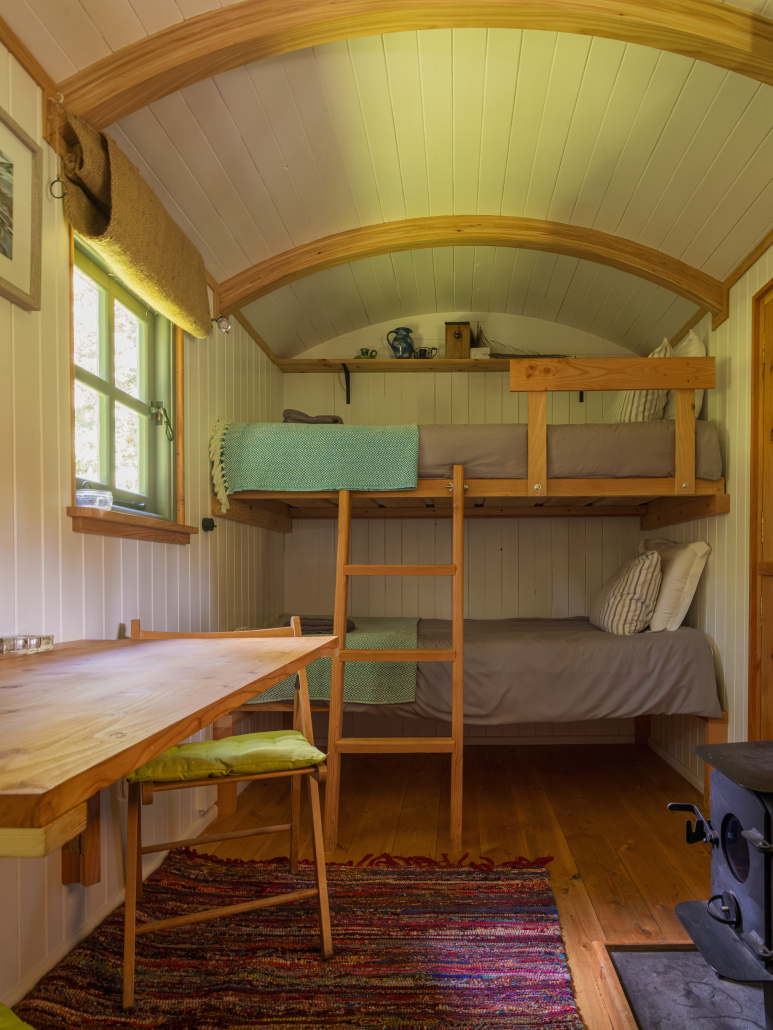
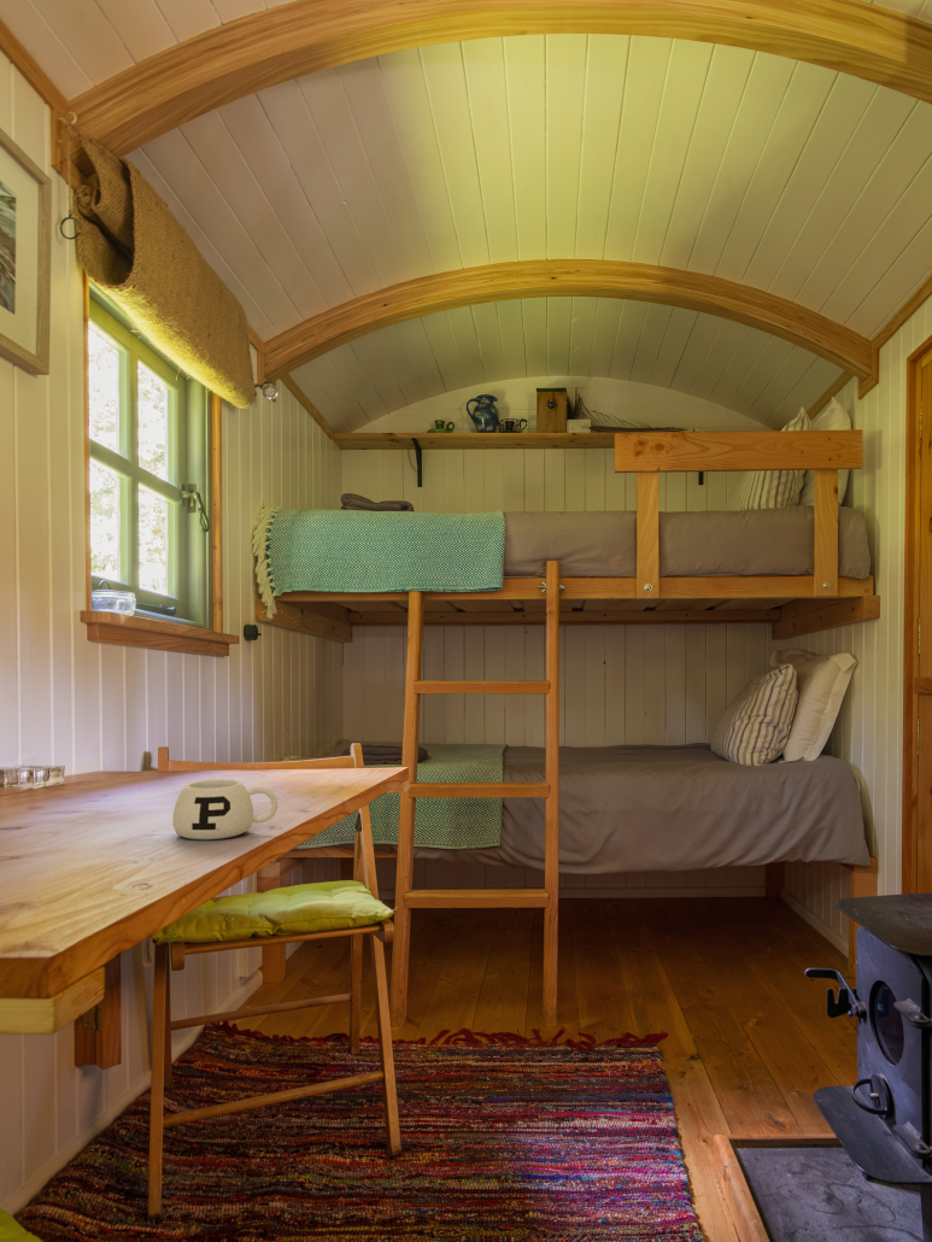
+ mug [171,778,279,840]
